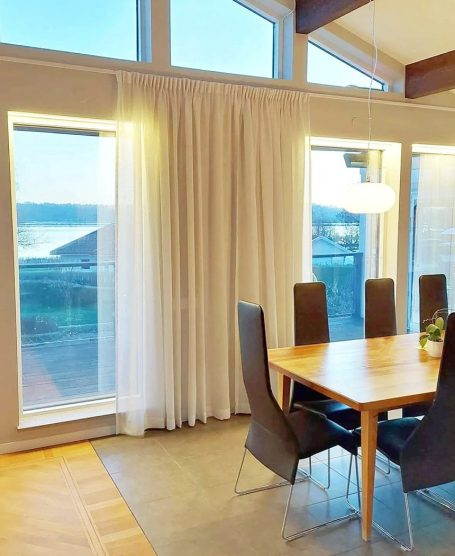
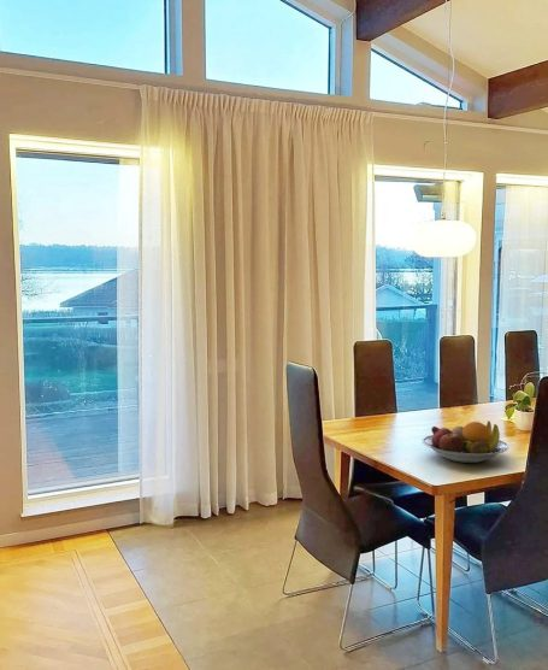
+ fruit bowl [422,419,509,464]
